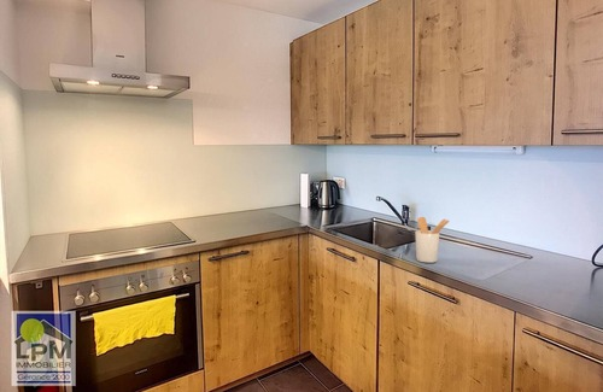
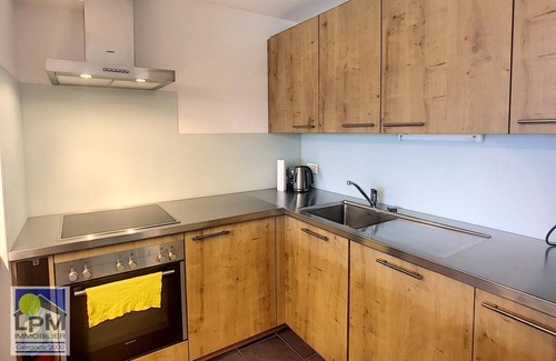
- utensil holder [414,216,451,264]
